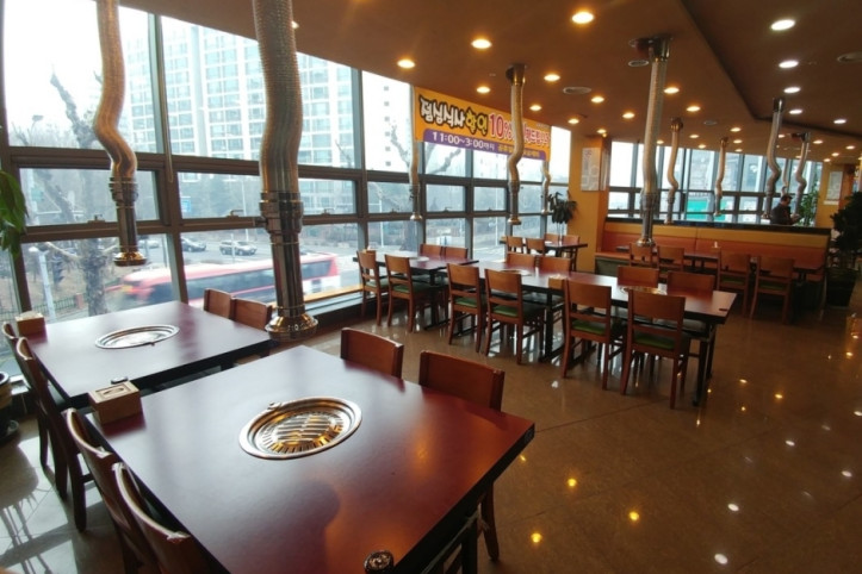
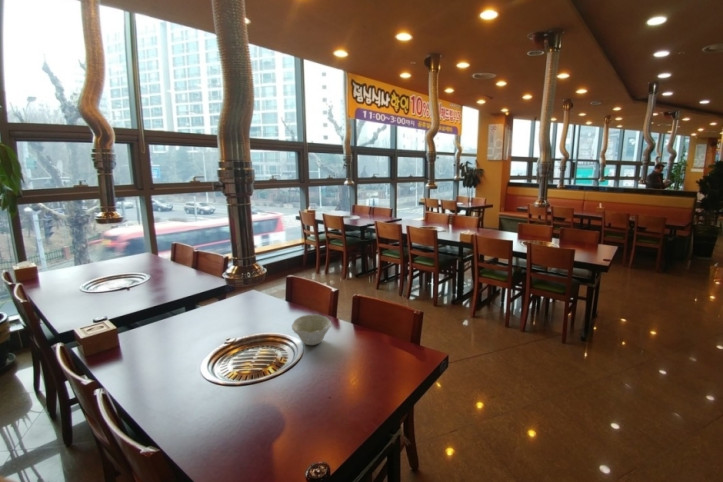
+ bowl [291,313,333,346]
